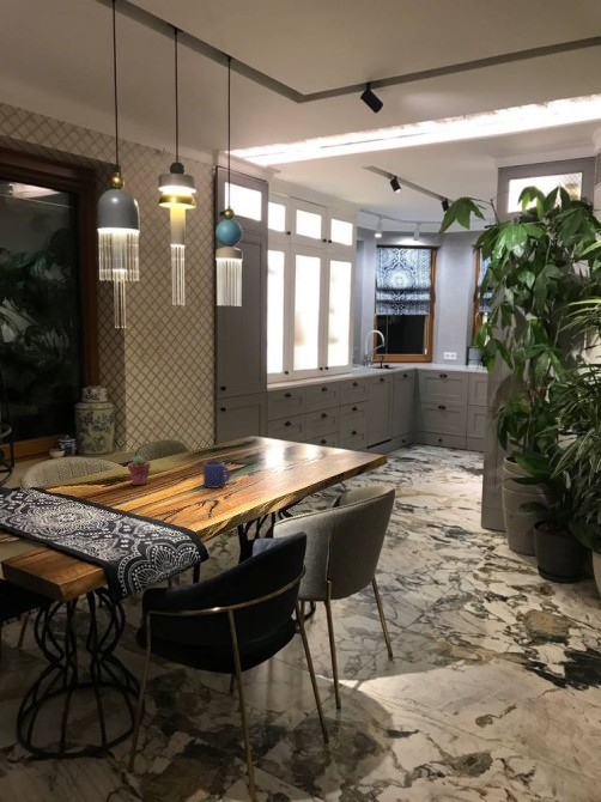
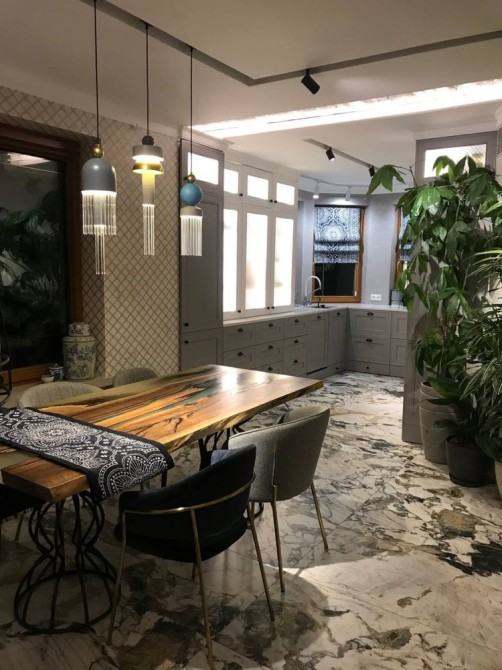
- potted succulent [127,455,152,486]
- mug [202,460,232,490]
